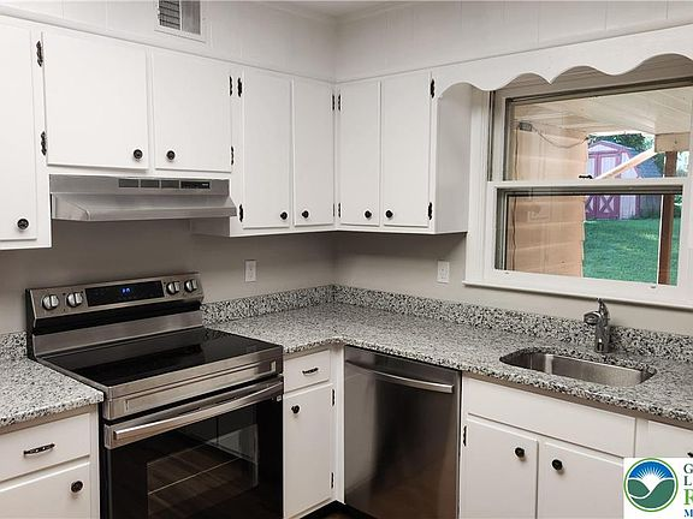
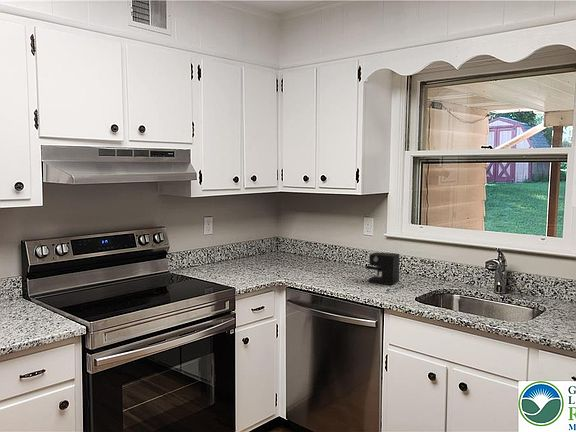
+ coffee maker [364,251,404,292]
